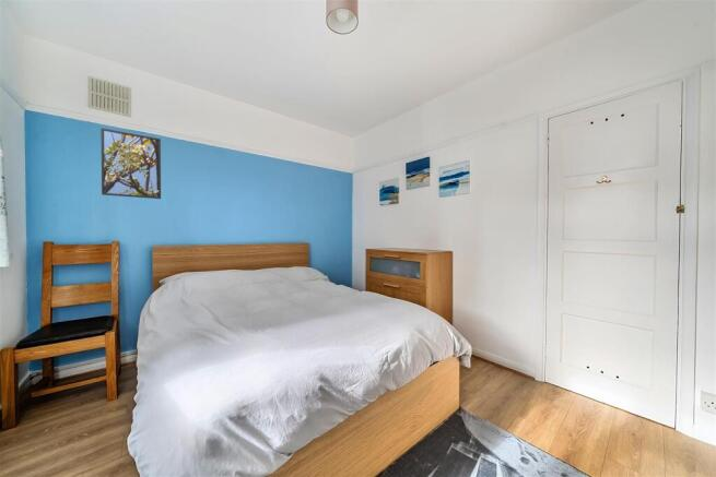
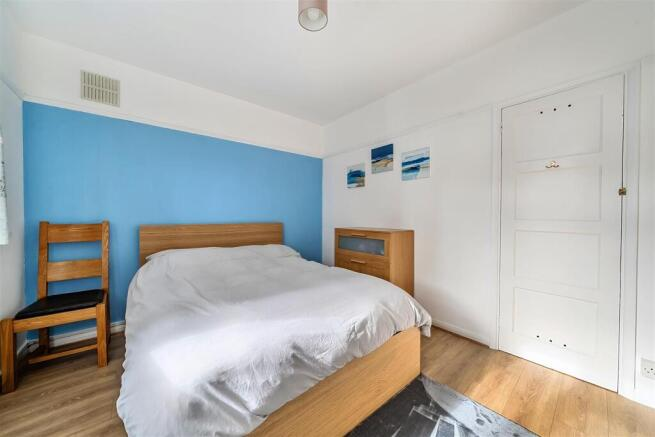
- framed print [101,127,162,200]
